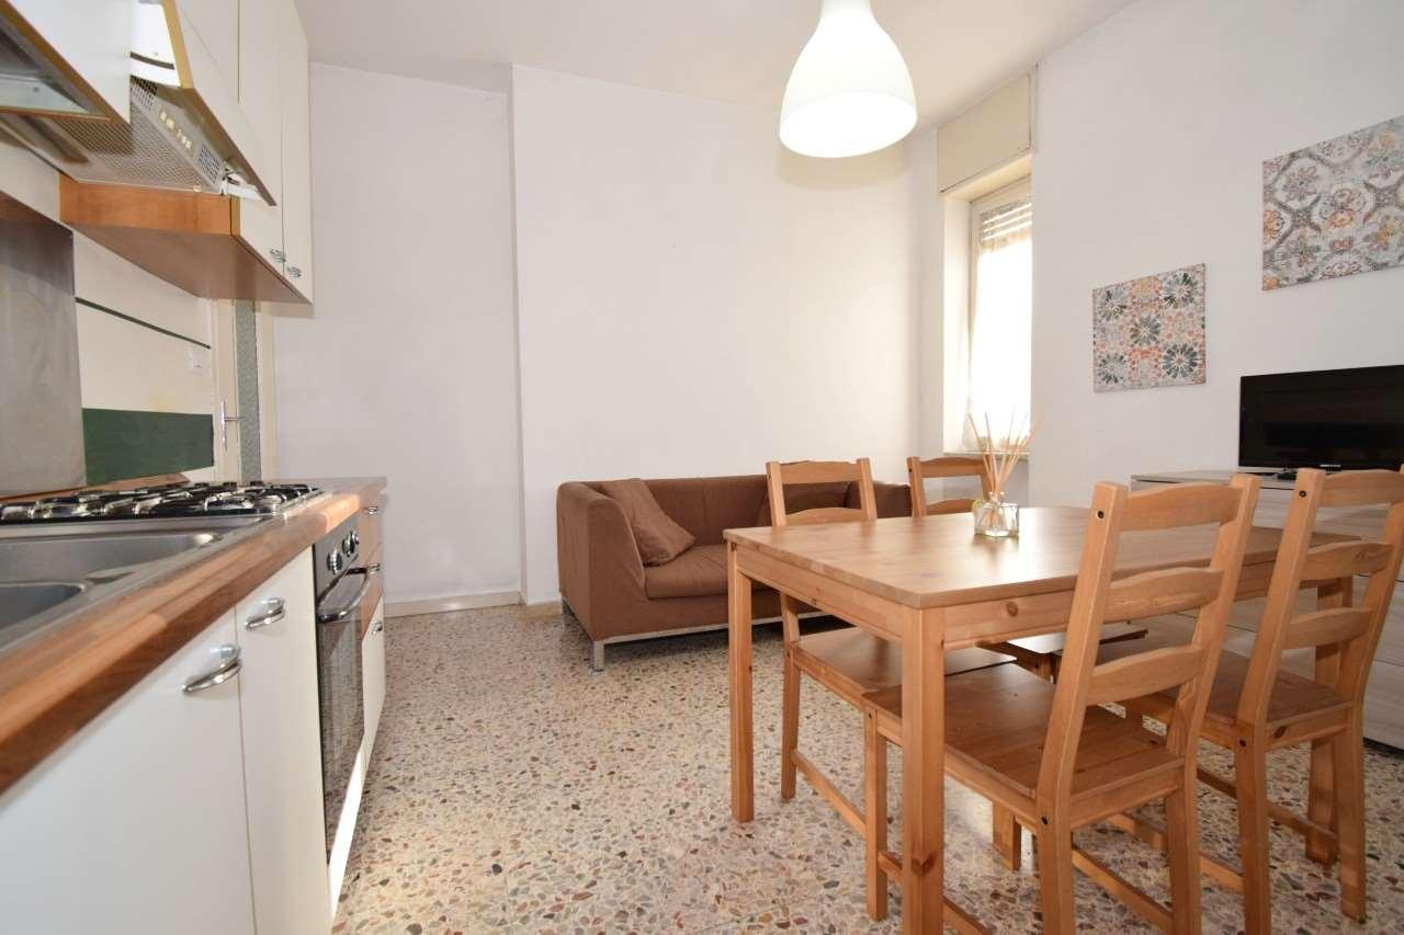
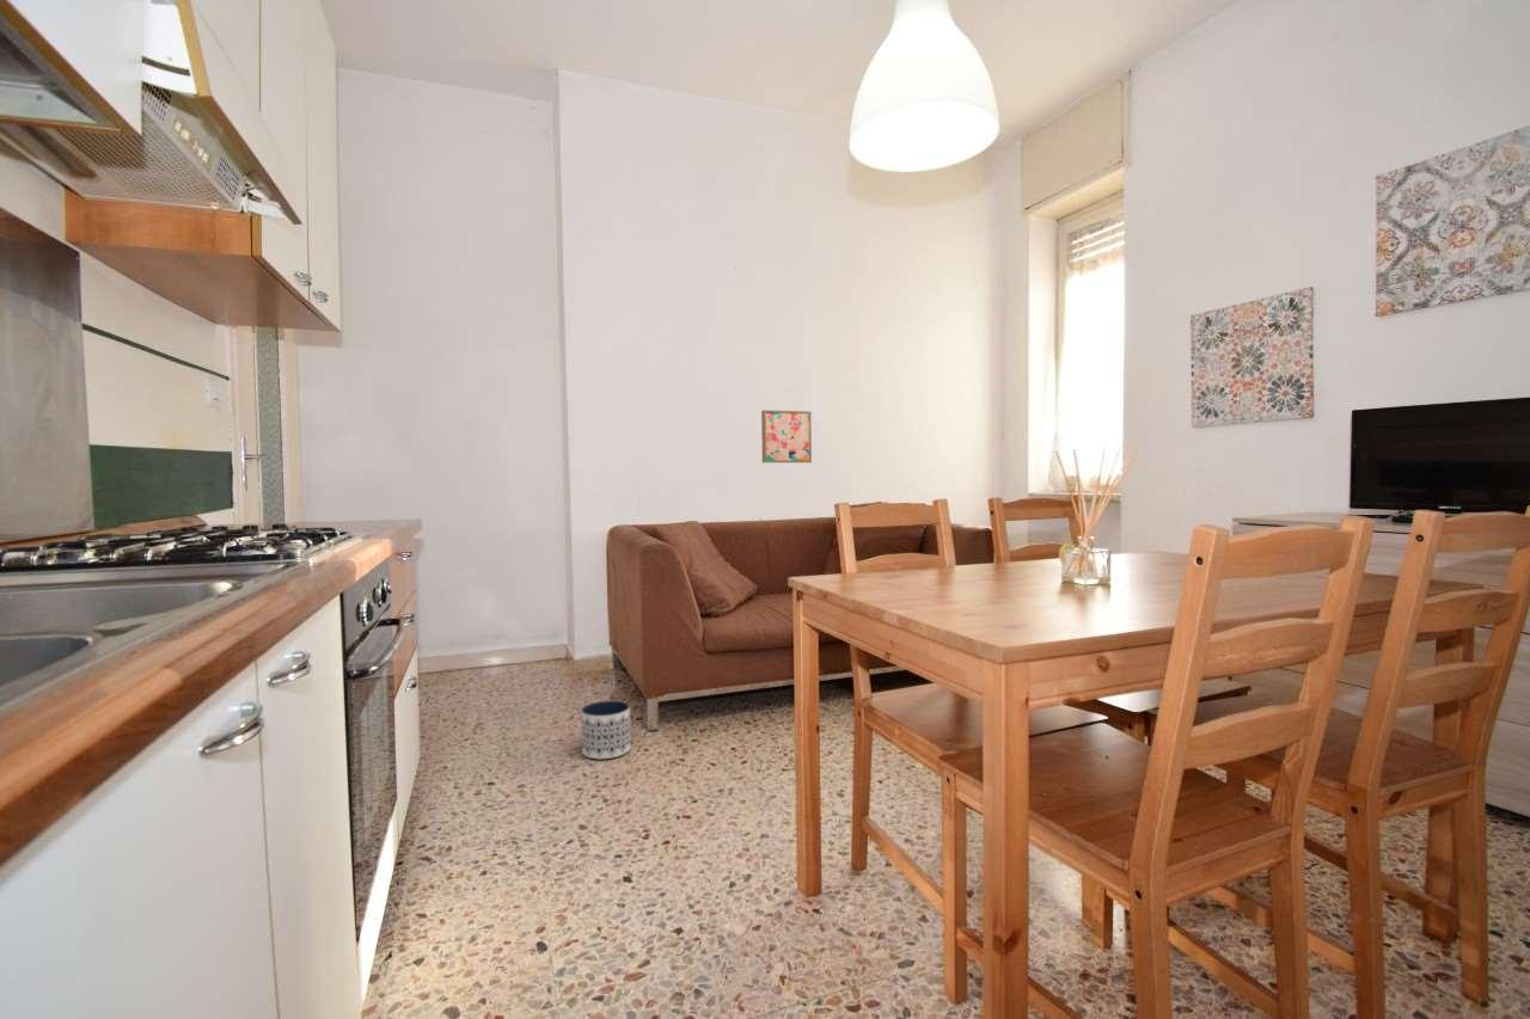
+ planter [580,700,632,760]
+ wall art [760,409,813,464]
